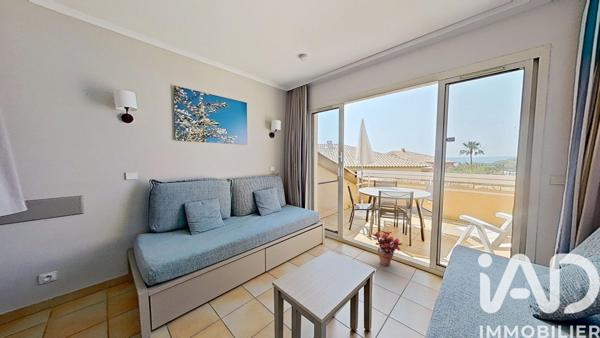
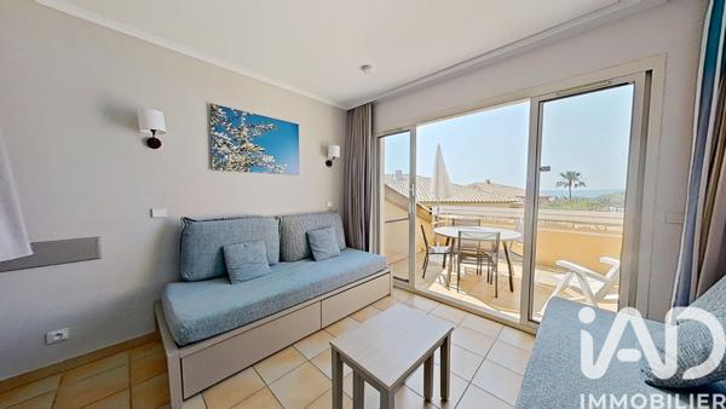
- potted plant [371,230,404,267]
